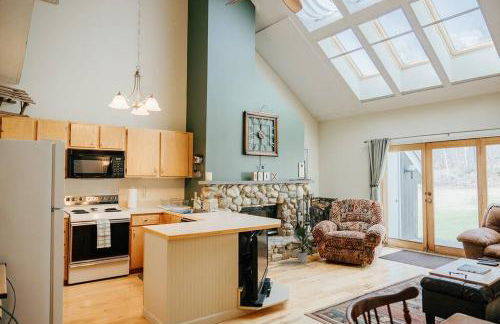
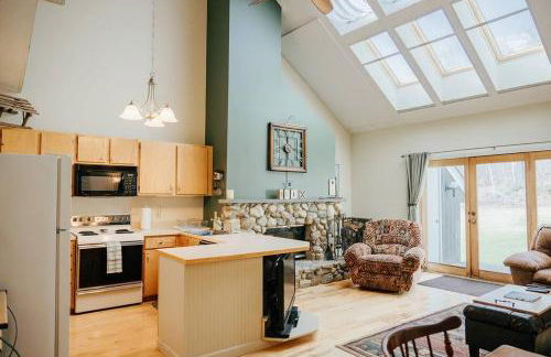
- indoor plant [287,225,314,264]
